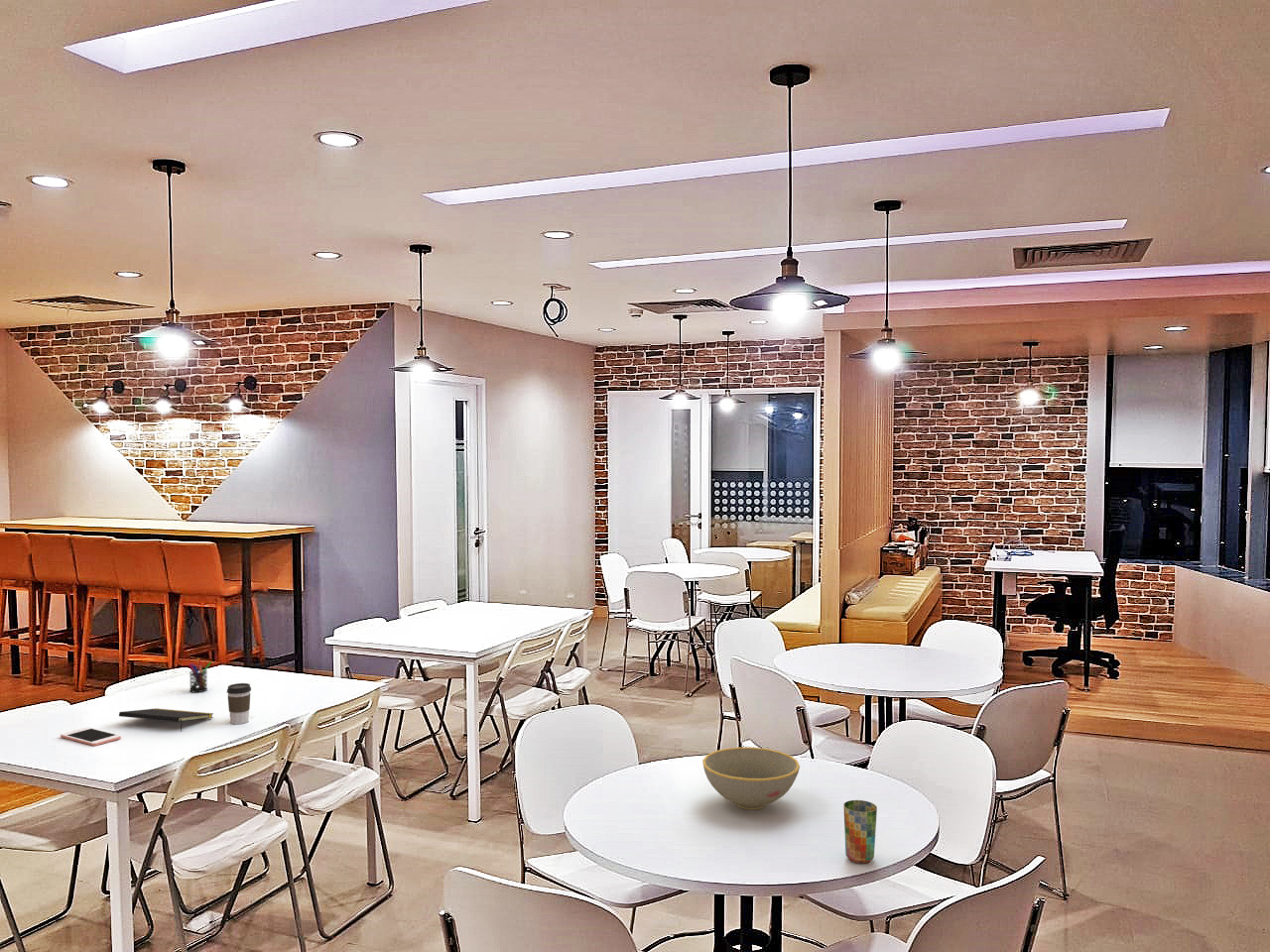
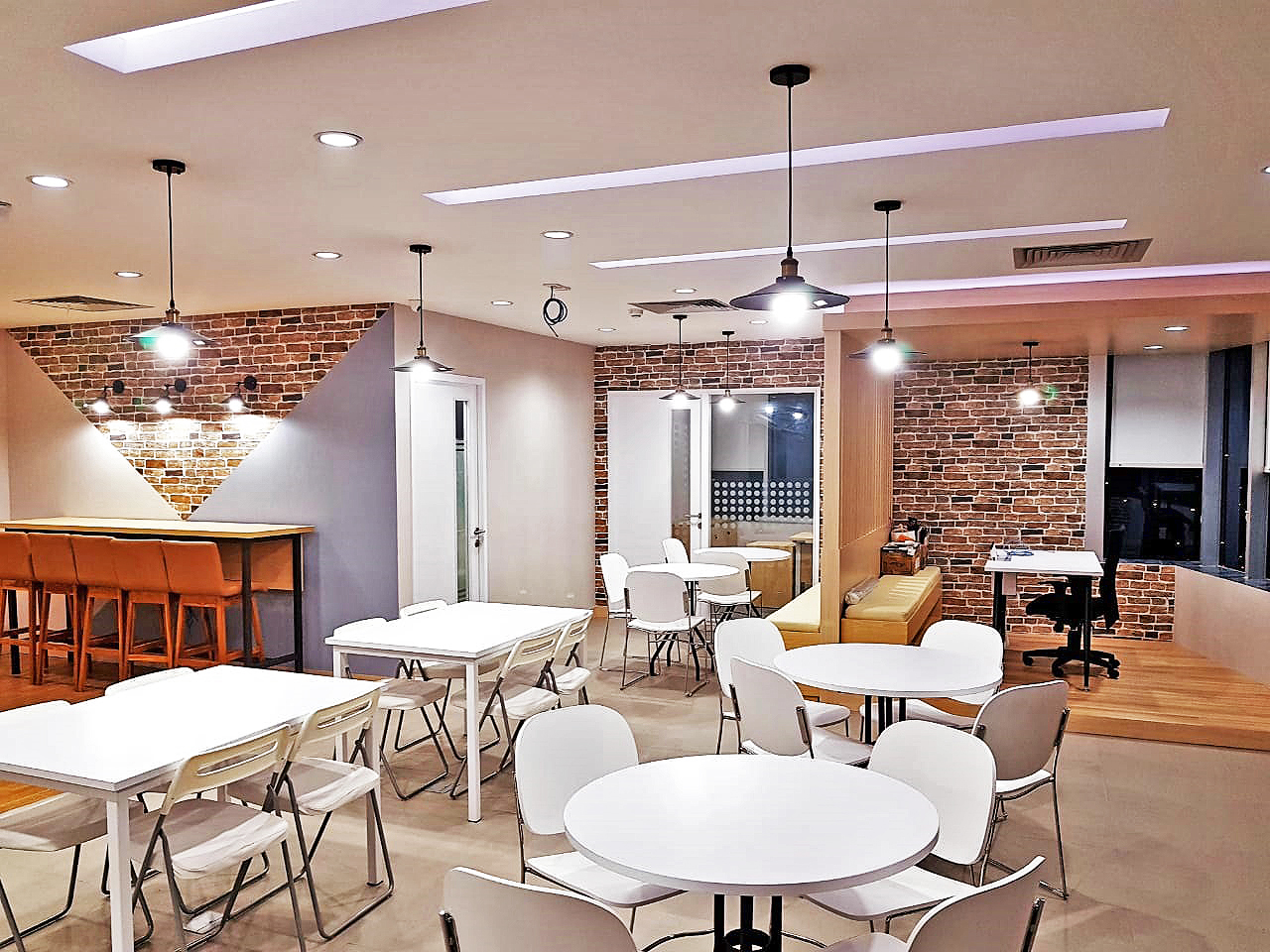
- notepad [118,707,214,733]
- coffee cup [226,682,252,725]
- cell phone [60,726,122,747]
- pen holder [188,657,212,693]
- cup [842,799,878,865]
- bowl [701,747,801,810]
